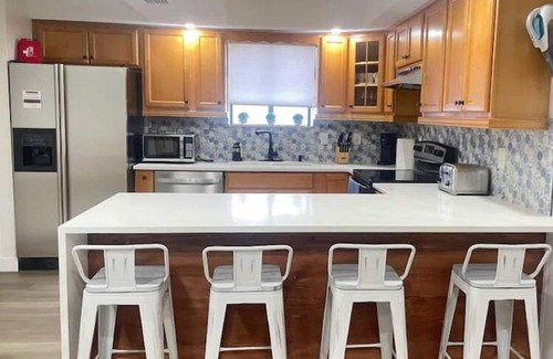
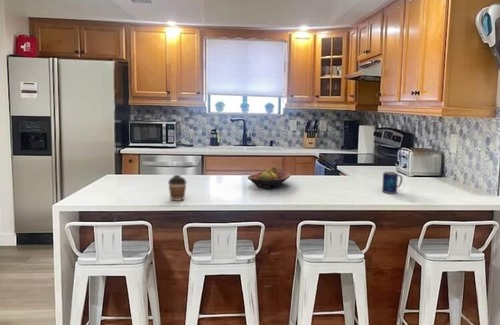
+ coffee cup [167,174,188,202]
+ fruit bowl [247,166,291,190]
+ mug [381,171,404,194]
